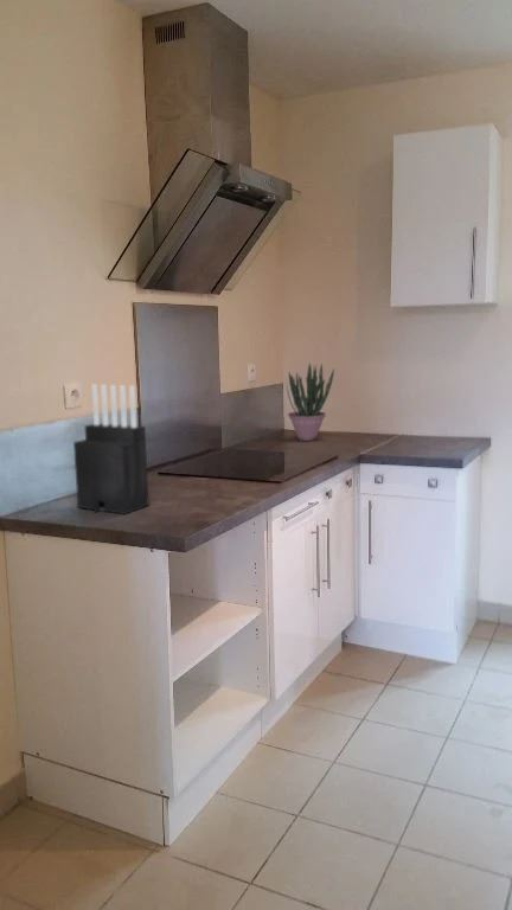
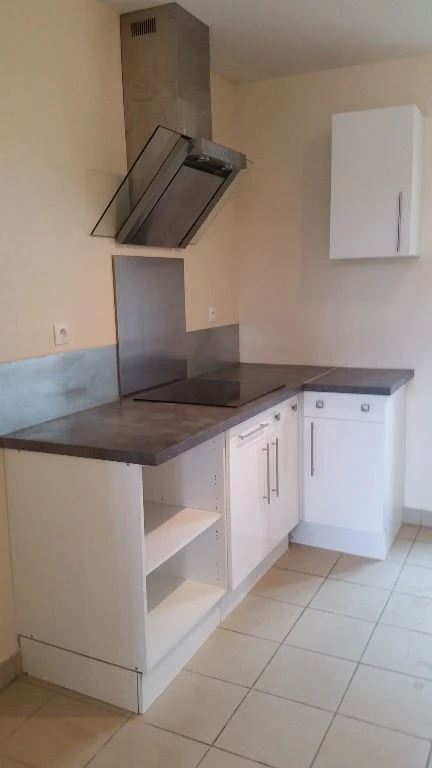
- potted plant [286,361,335,442]
- knife block [72,383,151,515]
